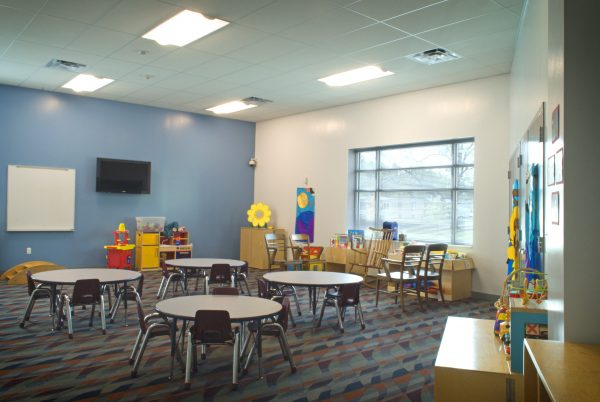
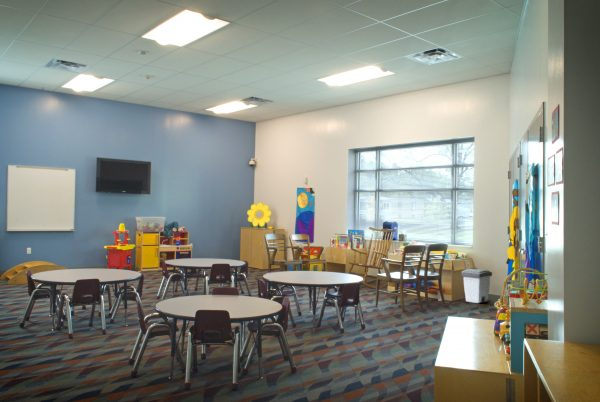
+ trash can [461,268,493,304]
